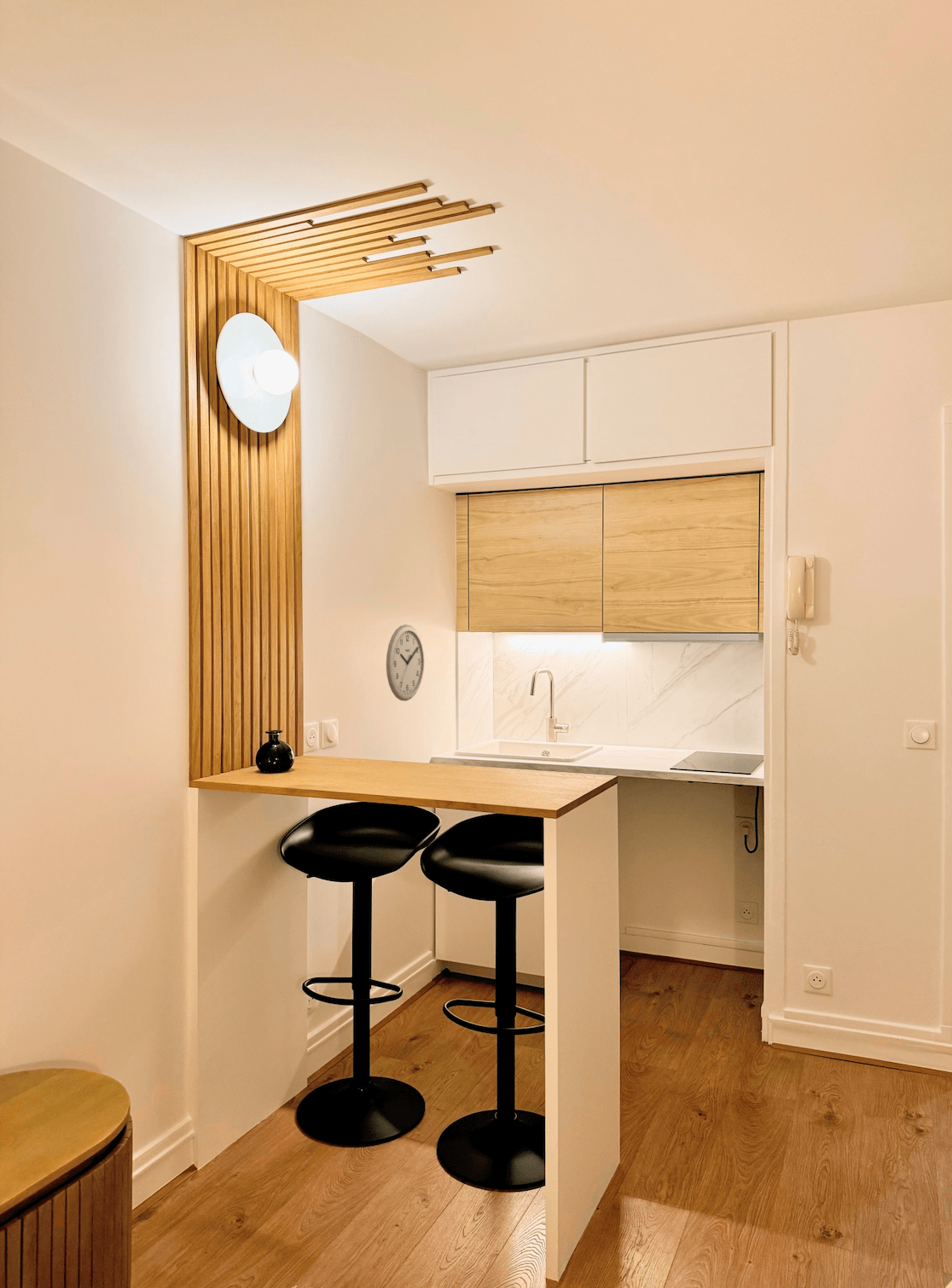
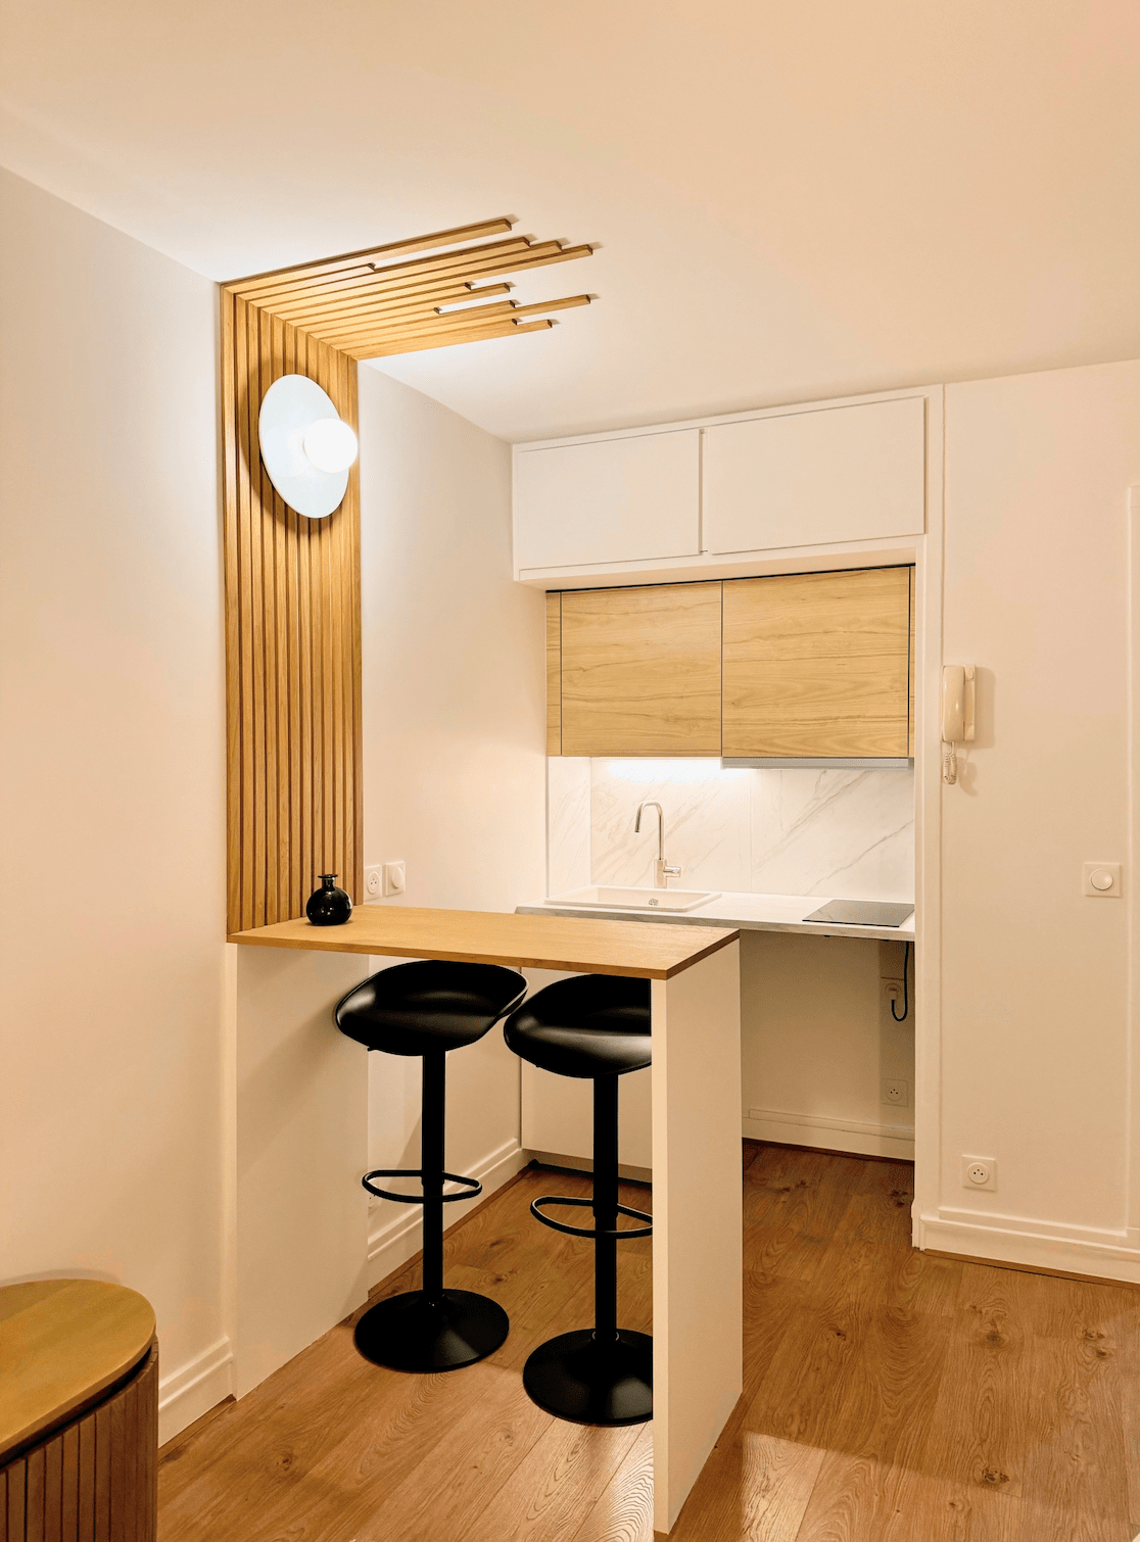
- wall clock [386,624,425,702]
